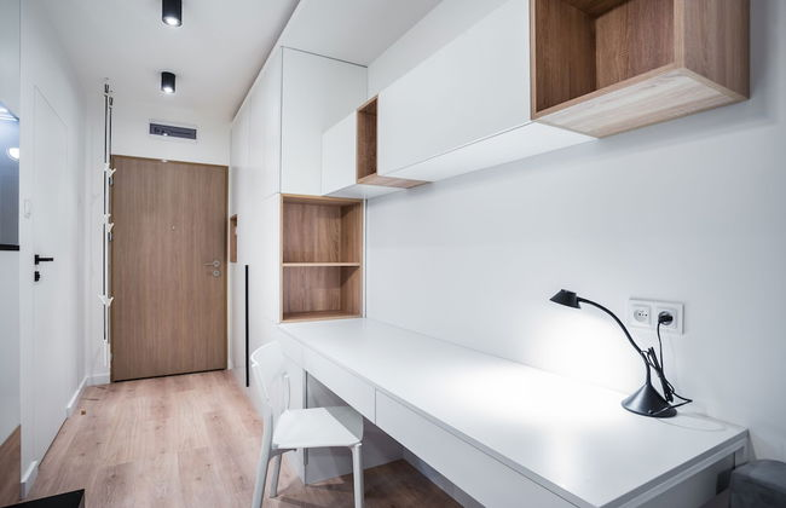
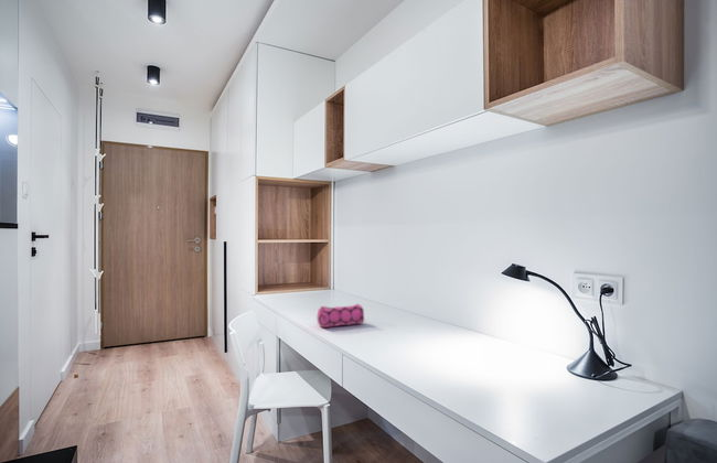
+ pencil case [317,303,365,329]
